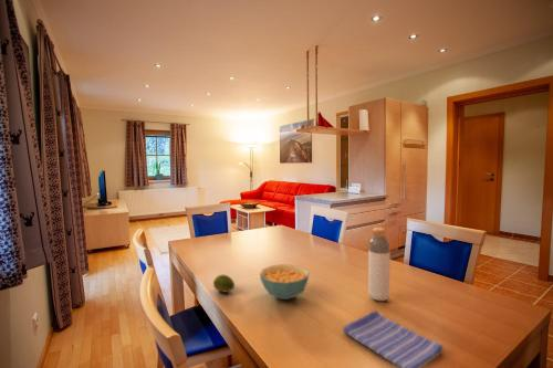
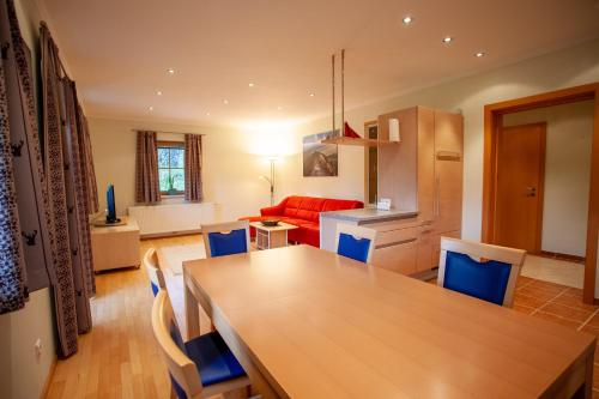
- dish towel [342,309,445,368]
- cereal bowl [259,263,310,301]
- fruit [212,274,236,294]
- bottle [367,227,392,302]
